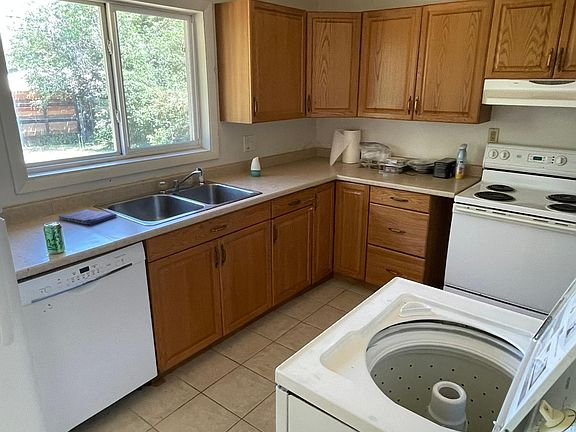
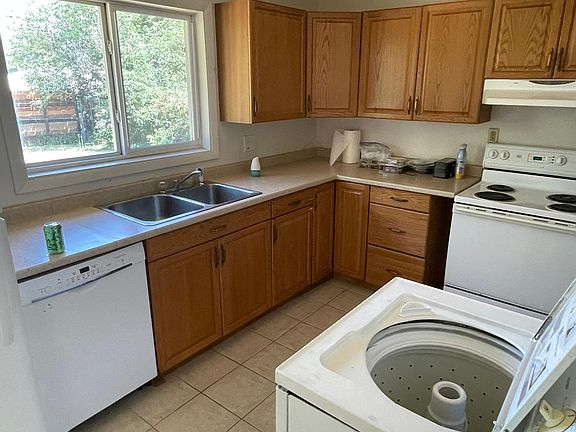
- dish towel [58,209,118,226]
